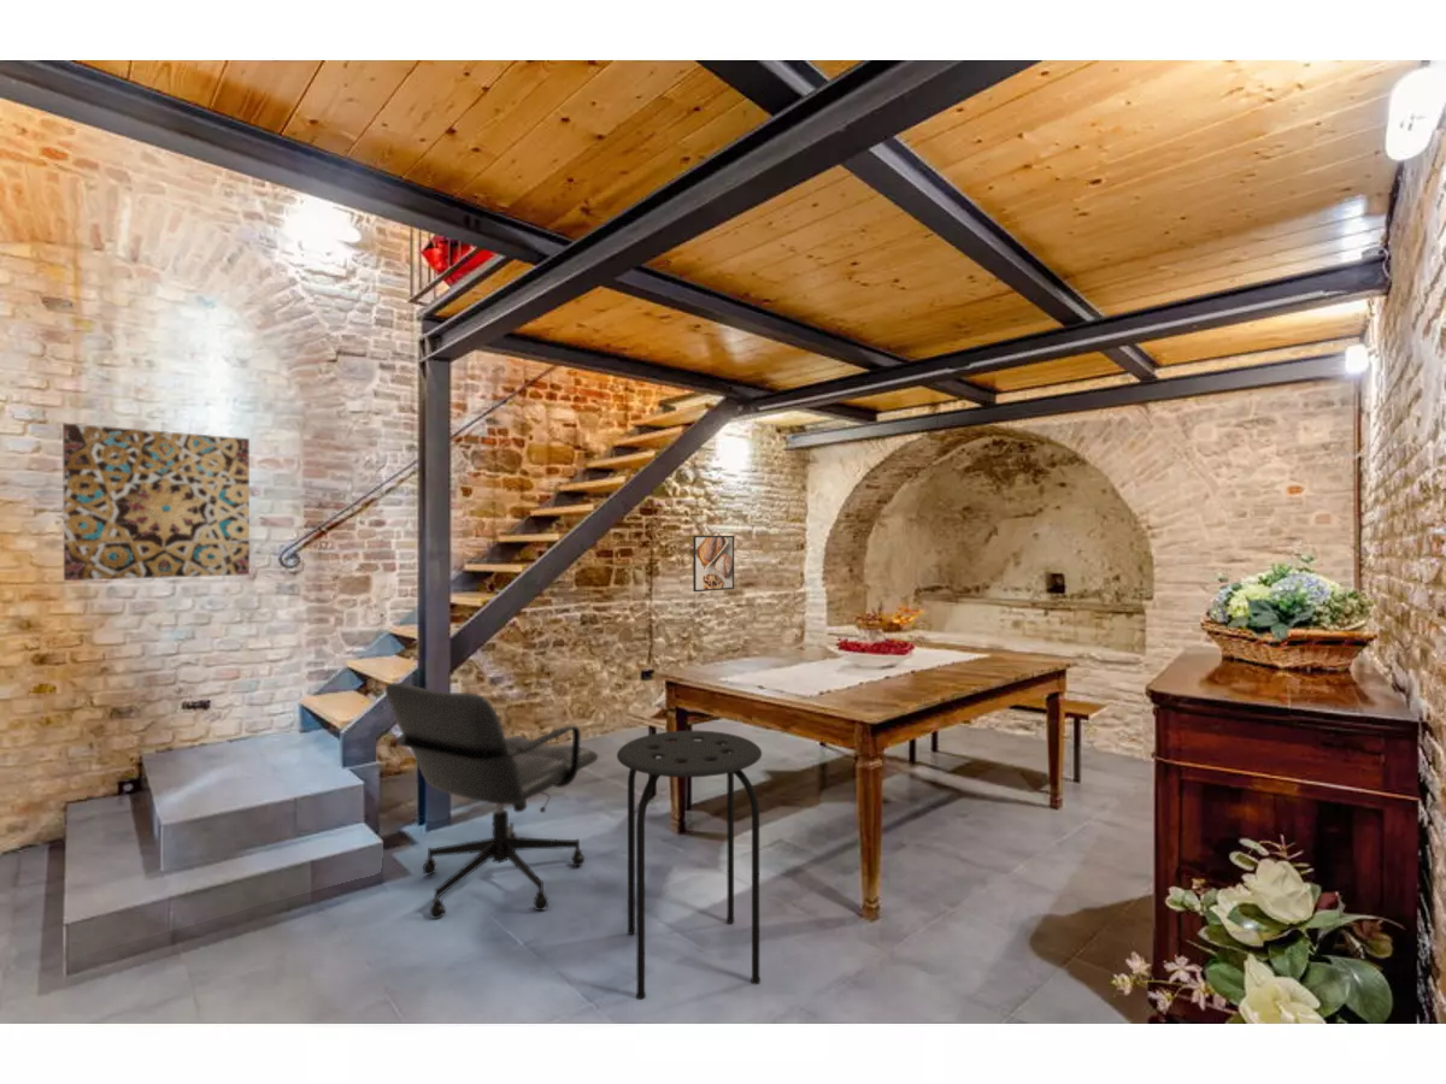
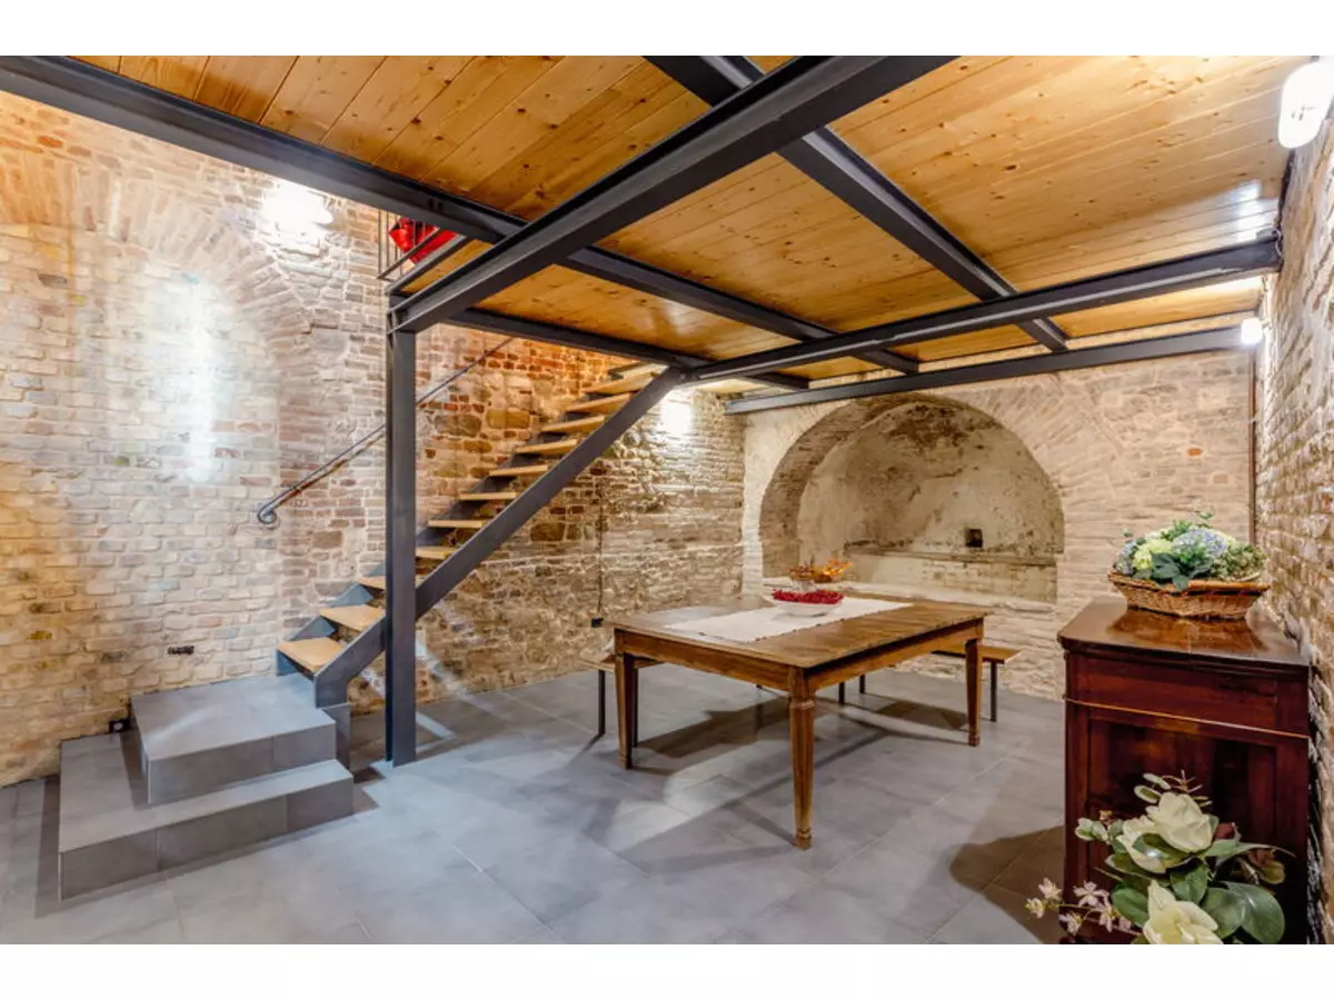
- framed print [692,535,735,593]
- chair [384,682,599,920]
- wall art [61,422,251,582]
- stool [616,730,763,1001]
